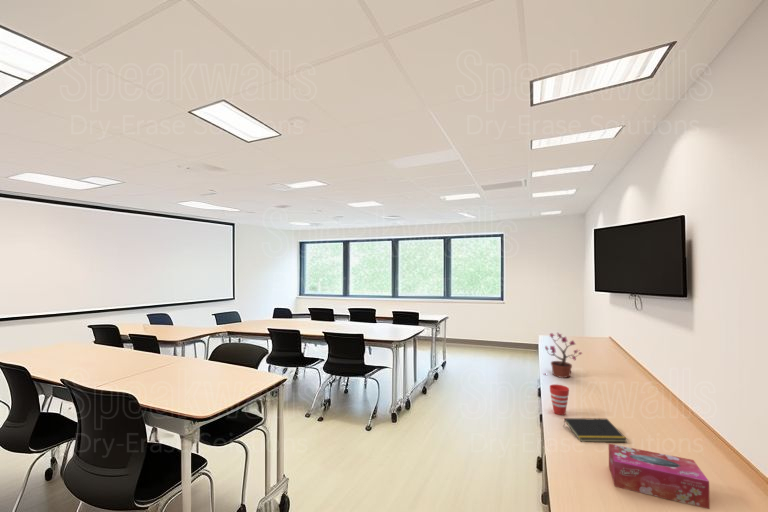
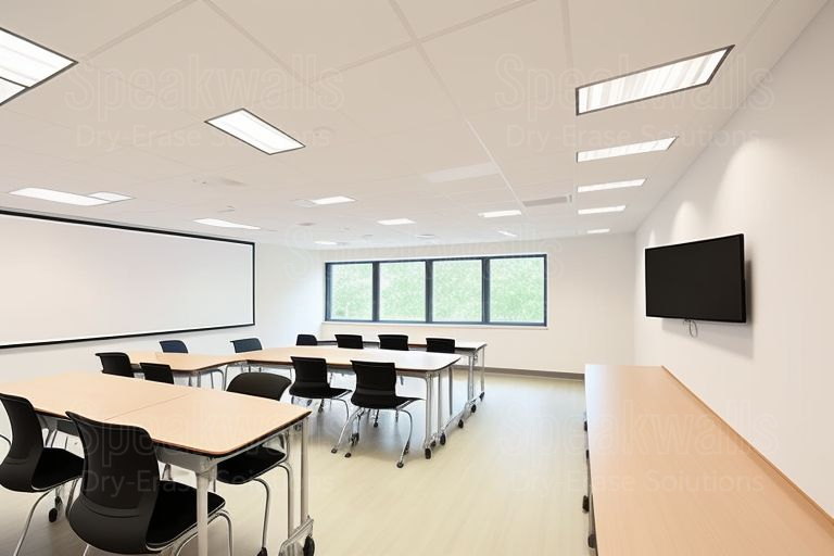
- notepad [562,417,628,443]
- cup [549,383,570,416]
- potted plant [542,332,583,379]
- tissue box [608,443,711,510]
